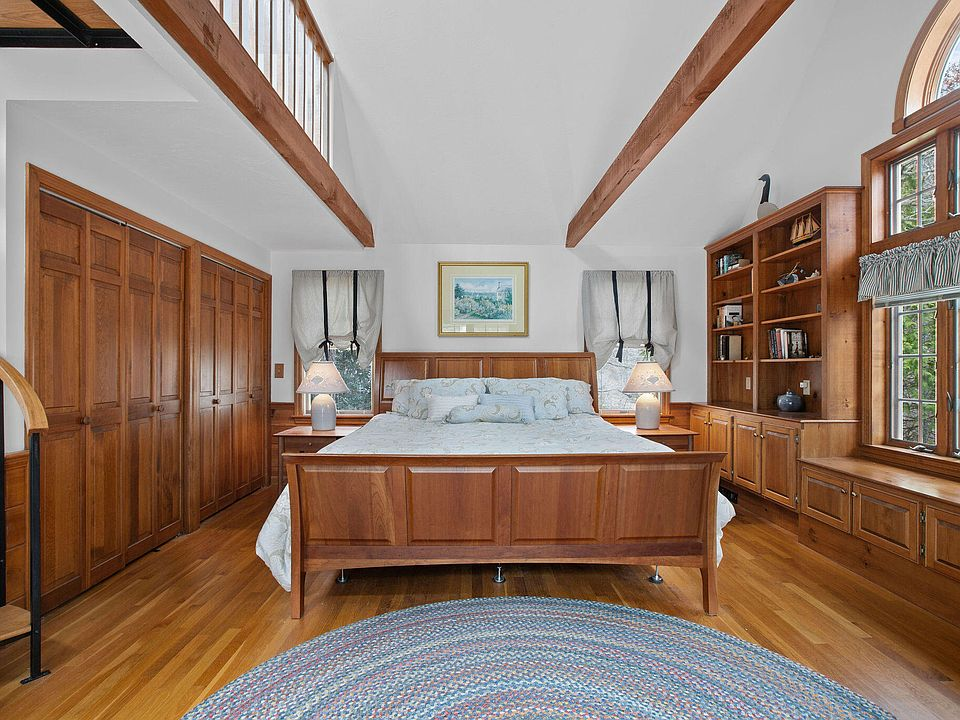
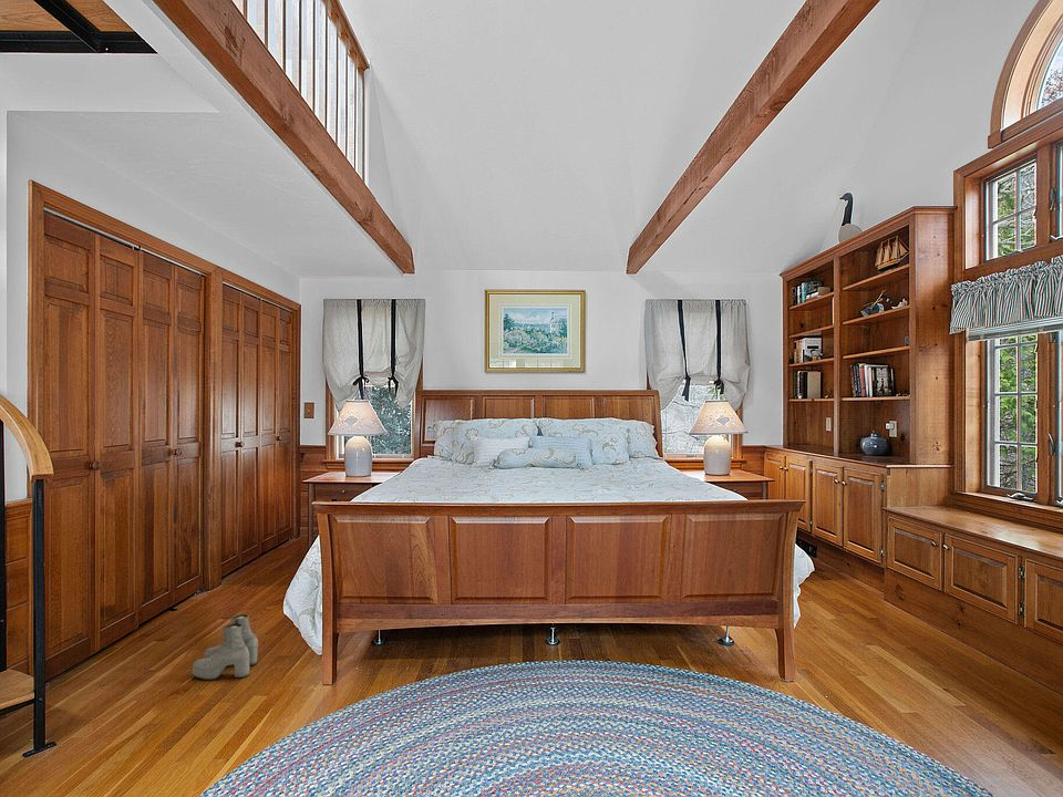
+ boots [192,613,259,681]
